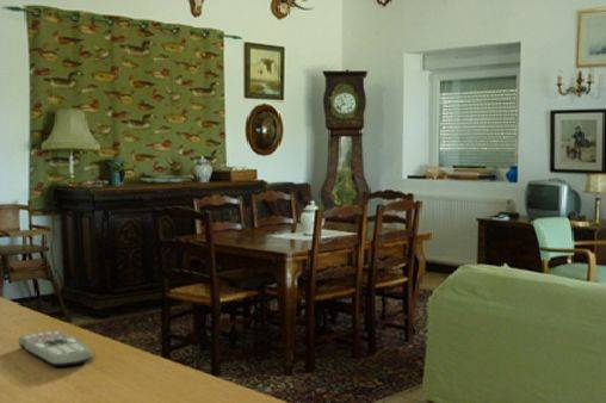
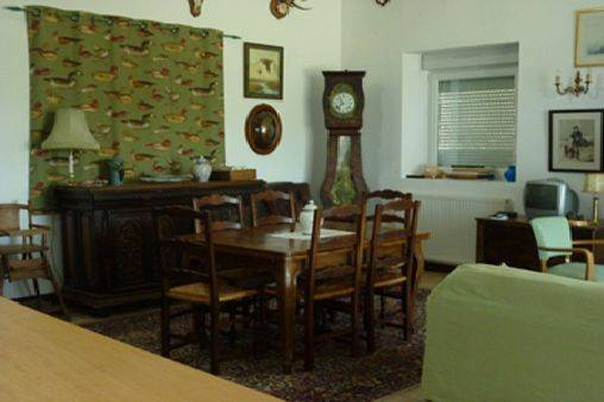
- remote control [17,329,93,367]
